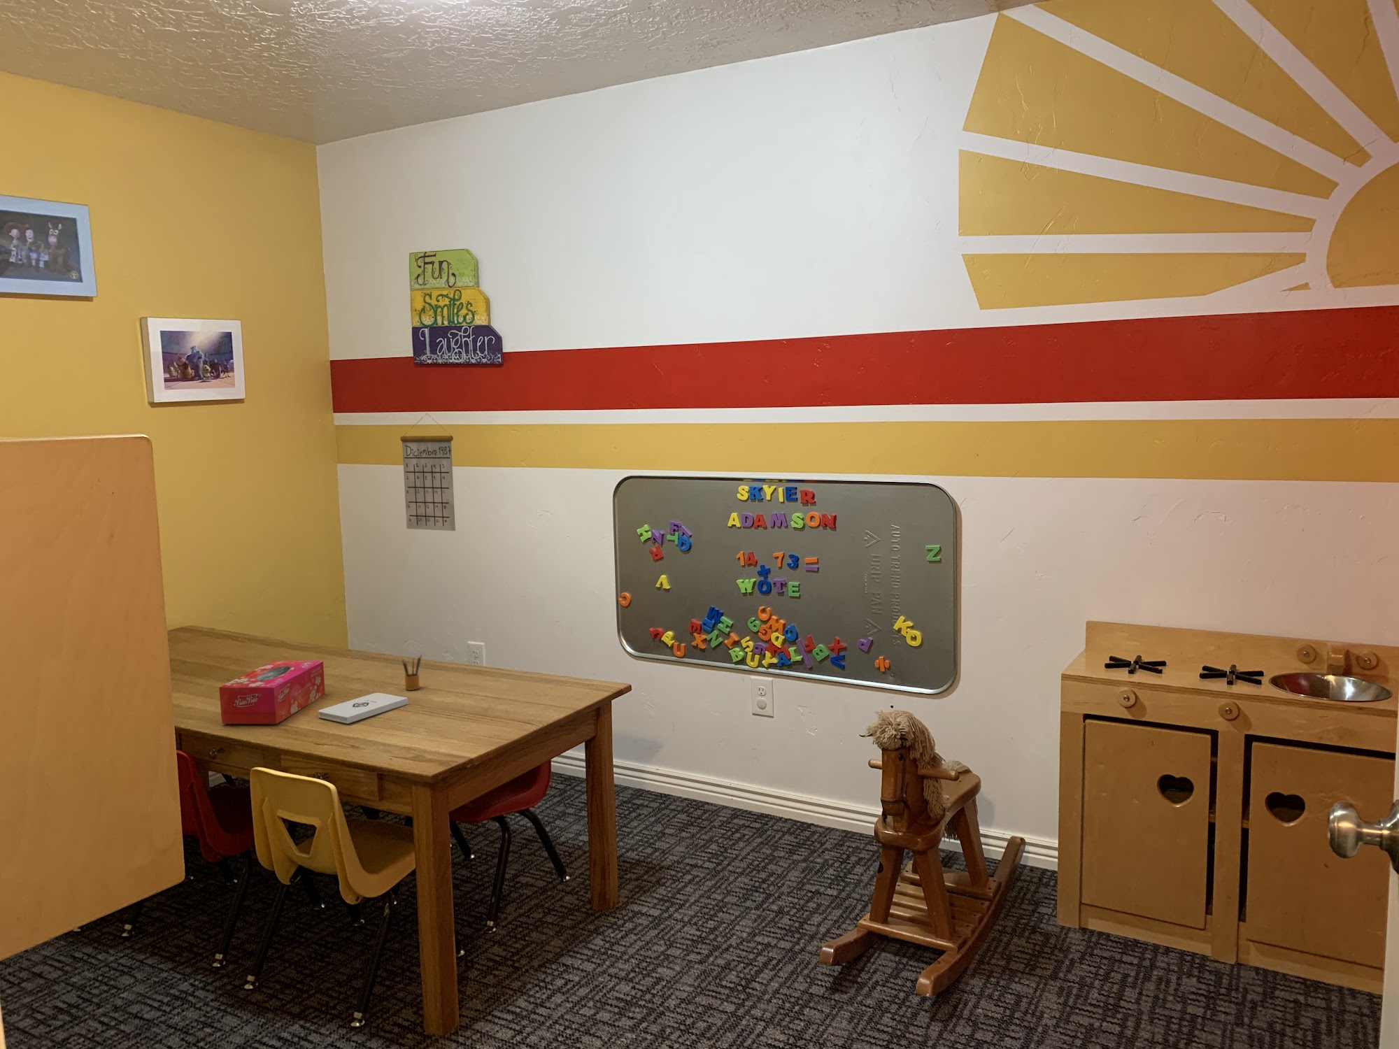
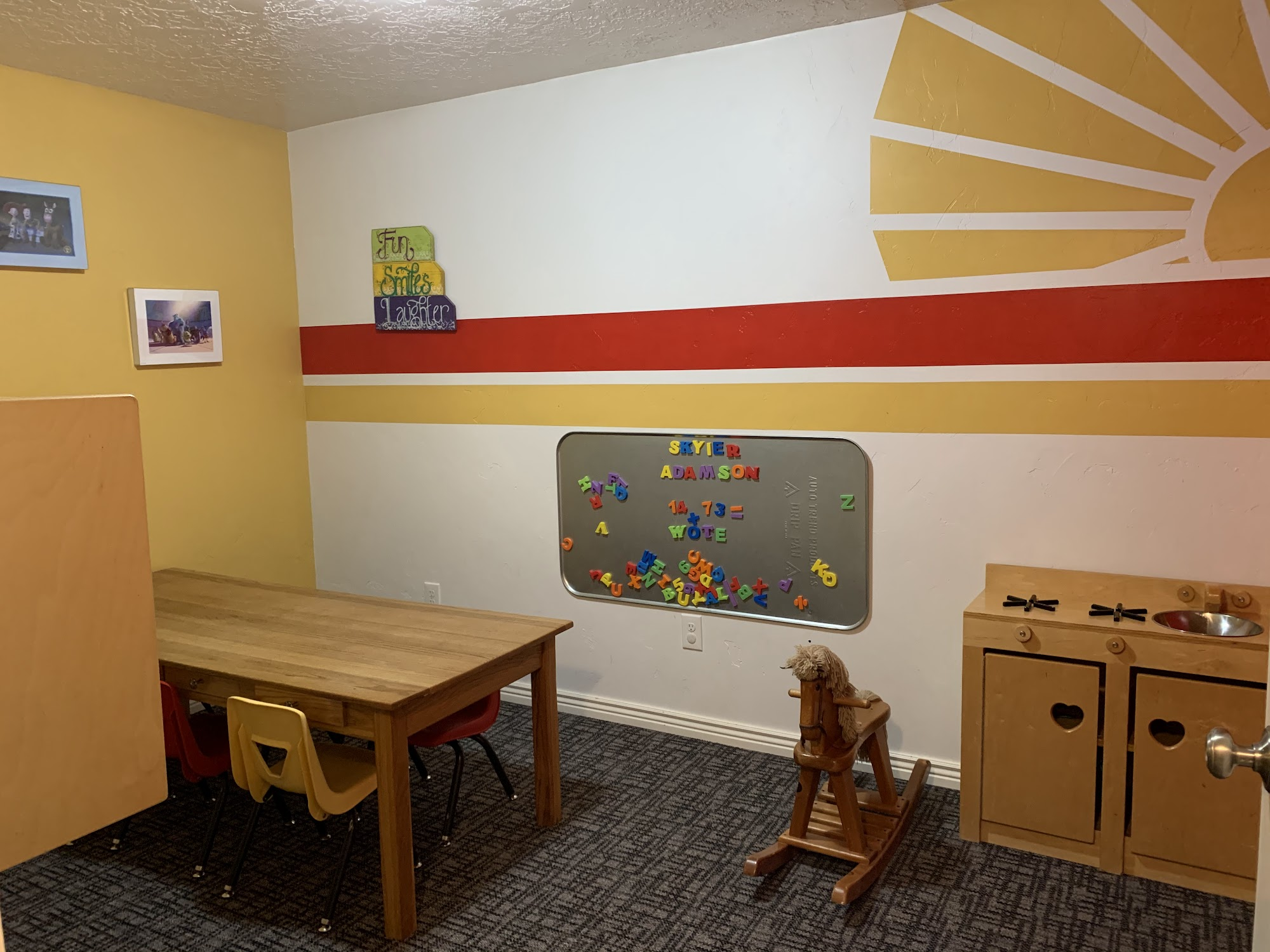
- notepad [317,692,409,724]
- pencil box [401,653,423,691]
- calendar [400,412,456,531]
- tissue box [218,660,326,725]
